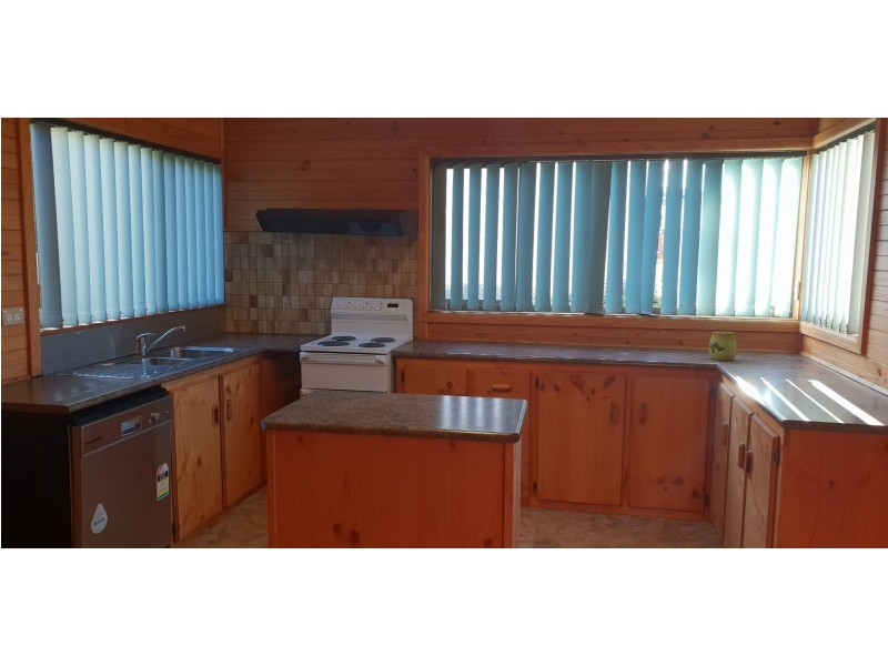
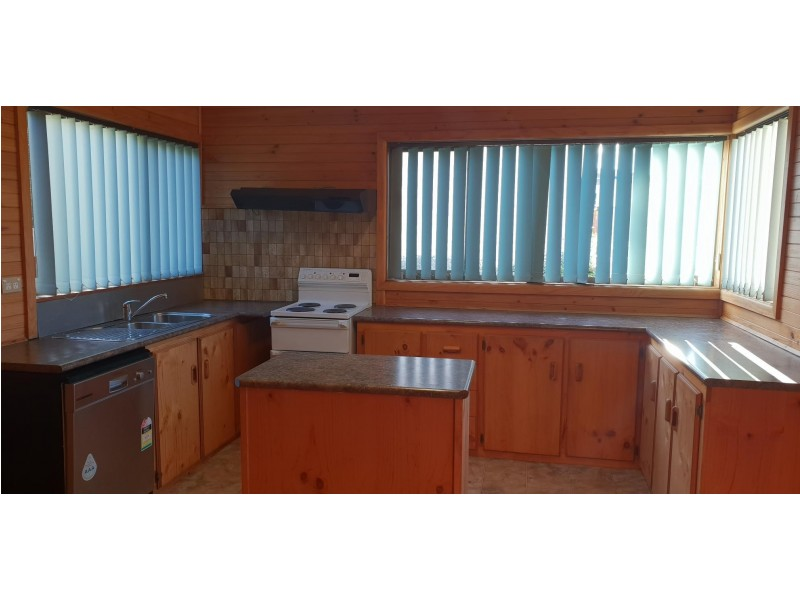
- jar [708,325,738,362]
